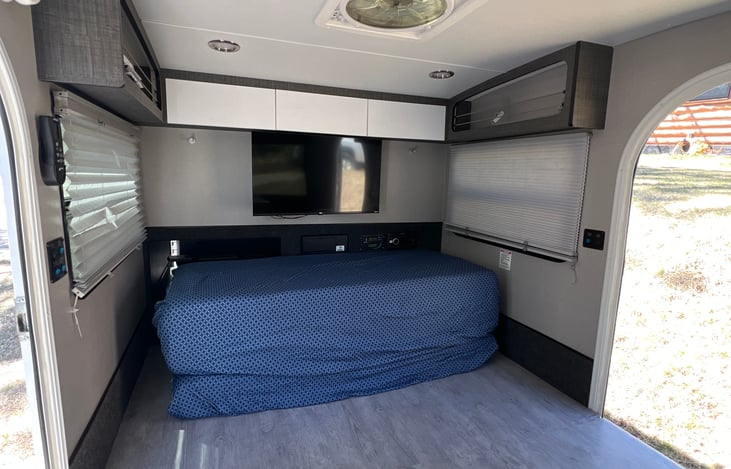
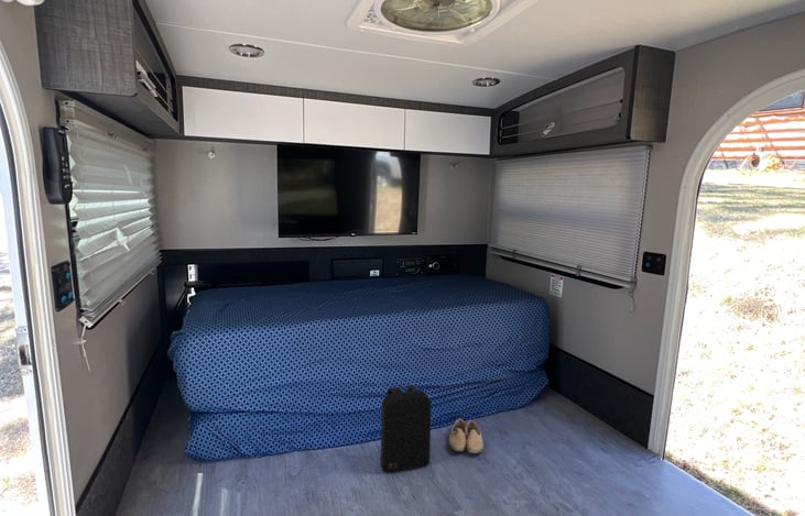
+ shoe [447,418,485,454]
+ backpack [380,382,432,473]
